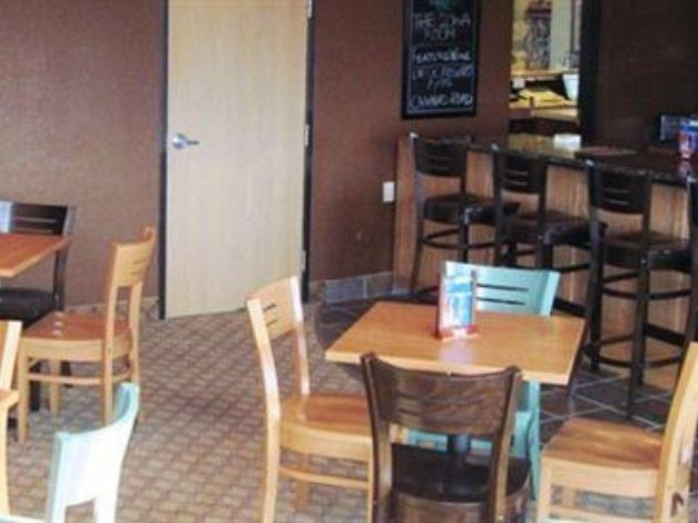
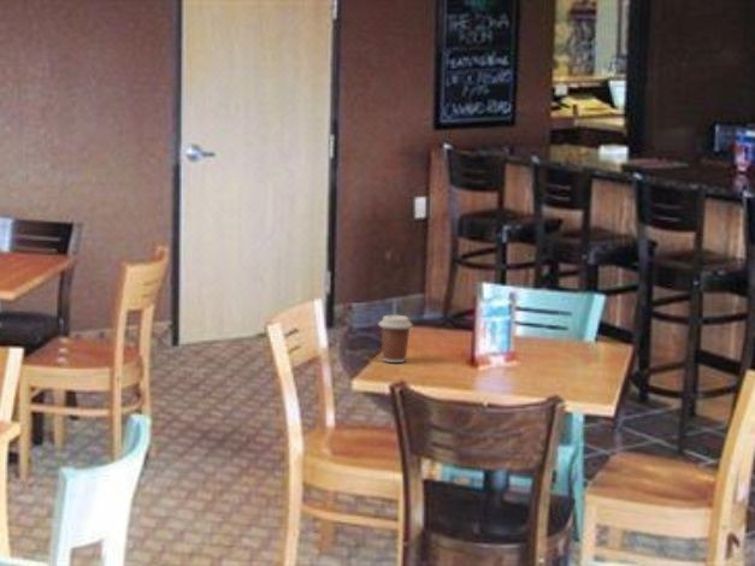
+ coffee cup [378,314,413,364]
